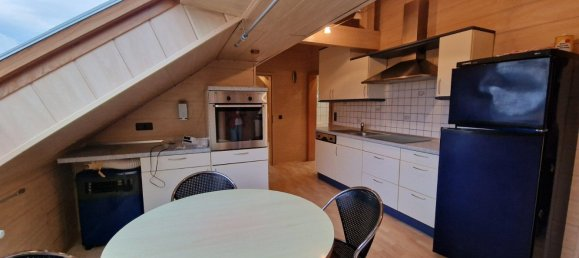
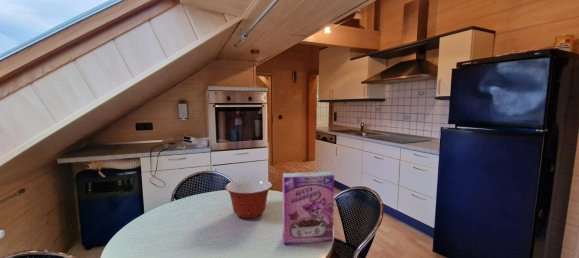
+ cereal box [282,171,335,246]
+ mixing bowl [224,178,273,219]
